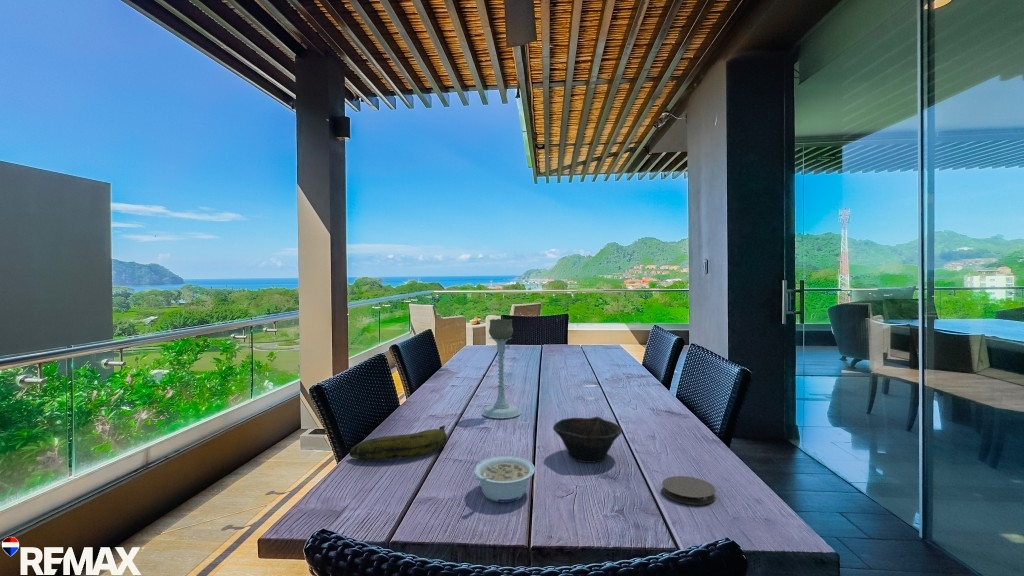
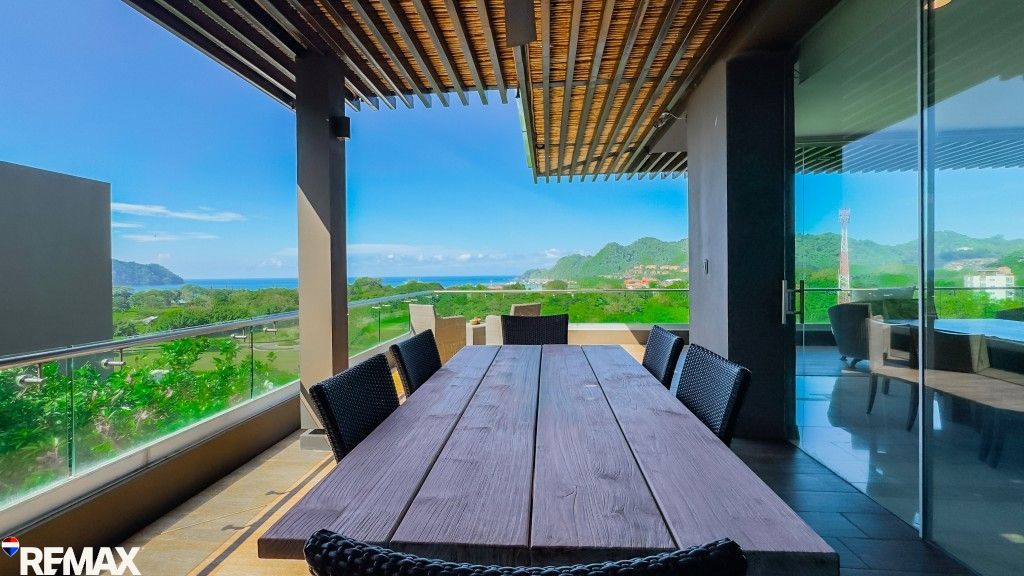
- legume [473,455,536,503]
- banana [348,424,448,461]
- bowl [552,416,623,464]
- coaster [661,475,717,506]
- candle holder [481,318,522,420]
